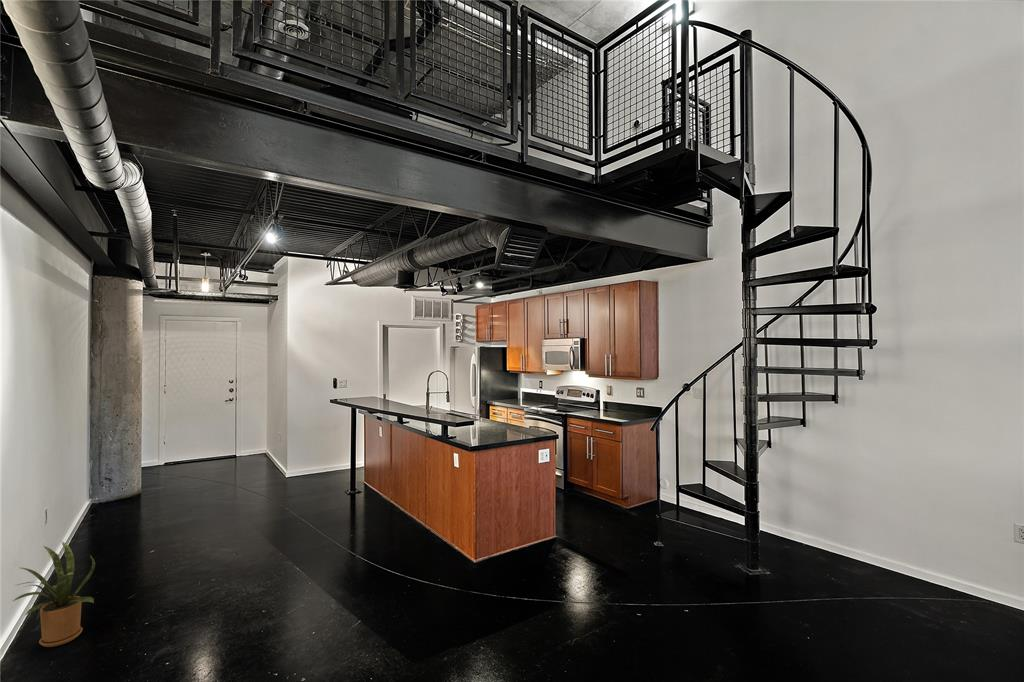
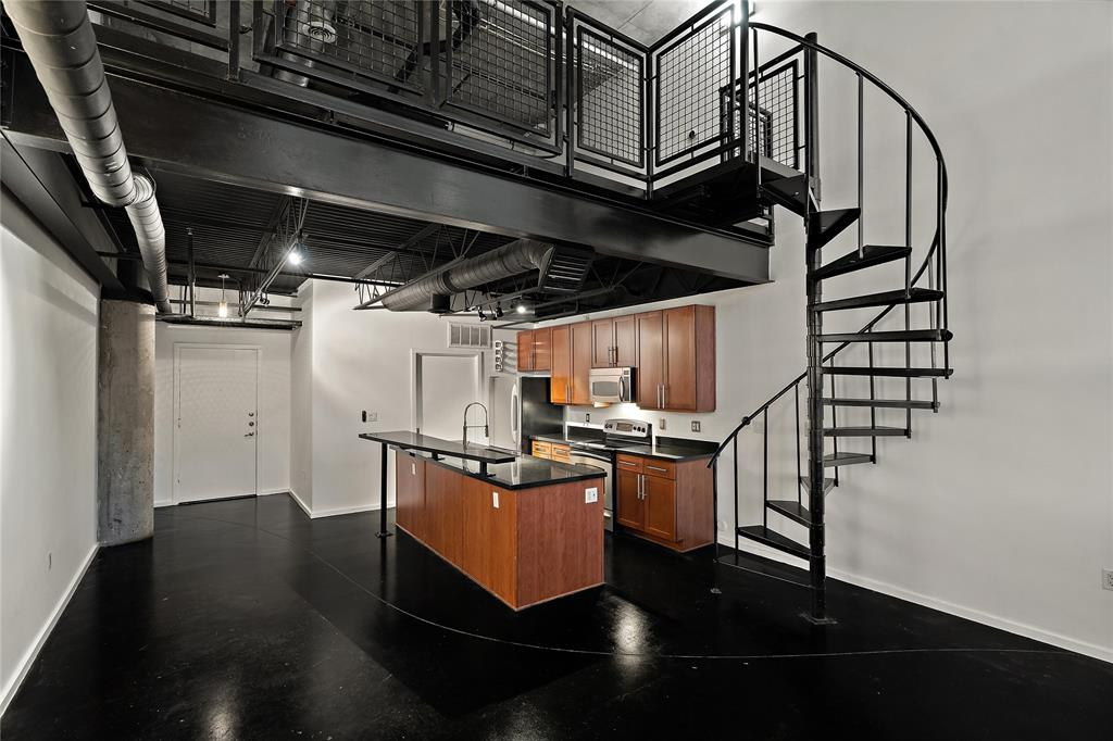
- house plant [11,540,96,648]
